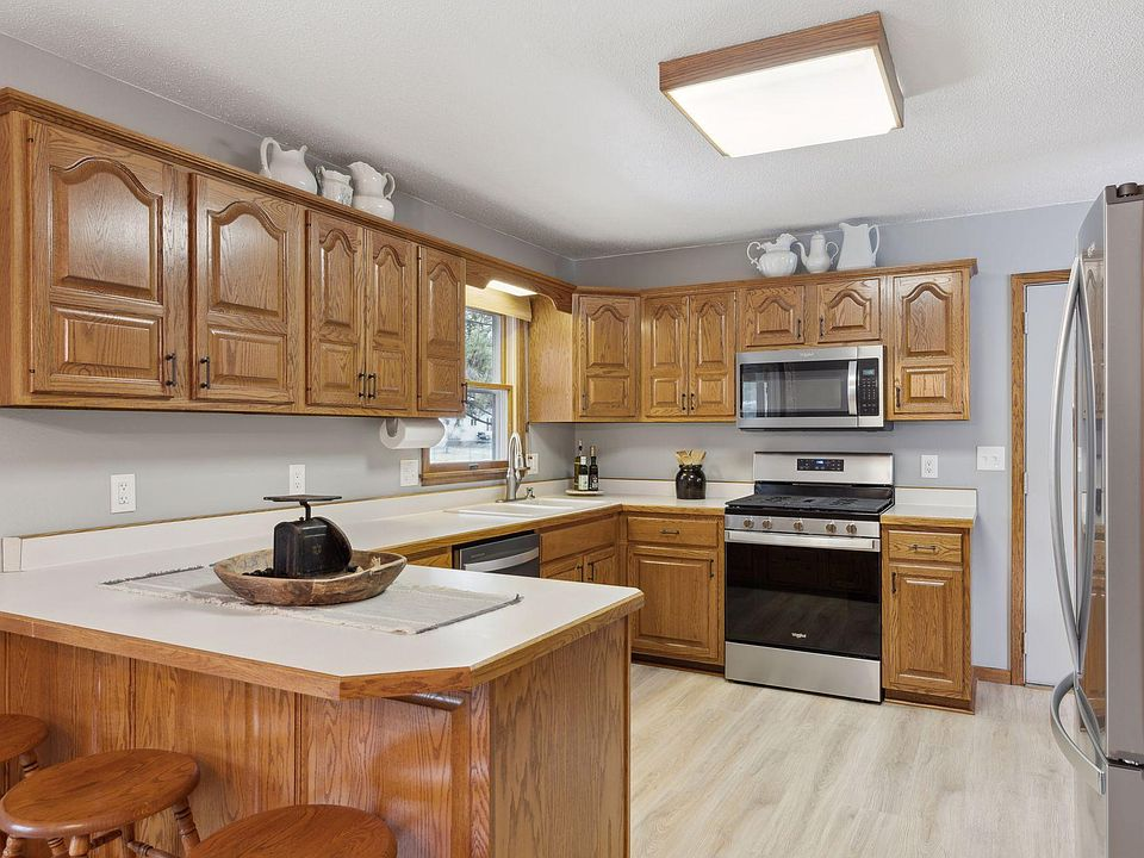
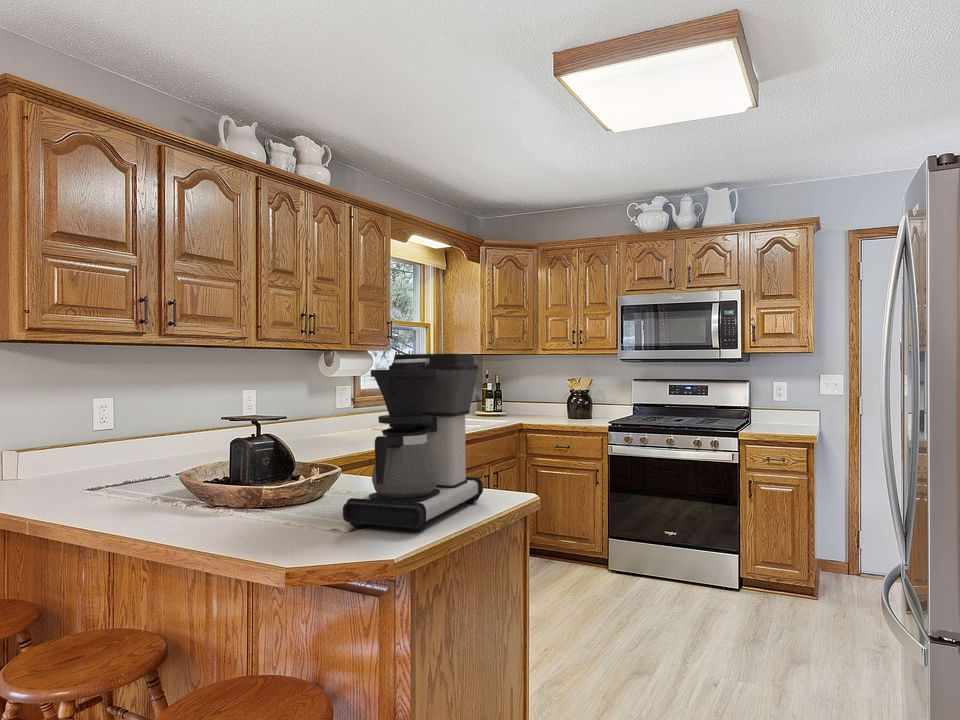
+ coffee maker [342,353,484,533]
